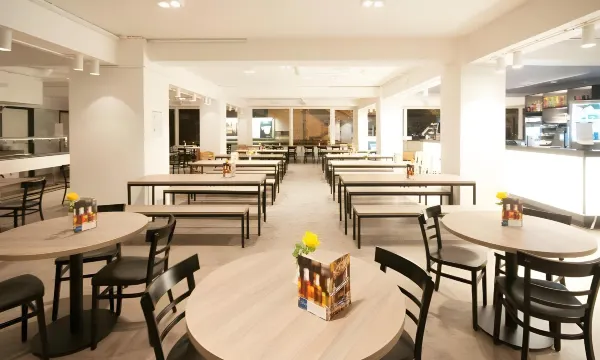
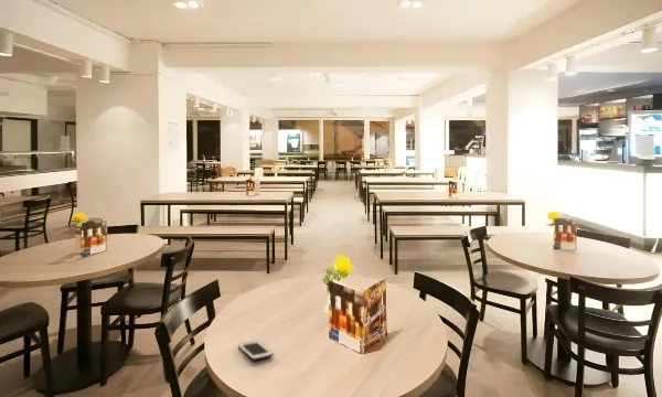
+ cell phone [237,340,274,362]
